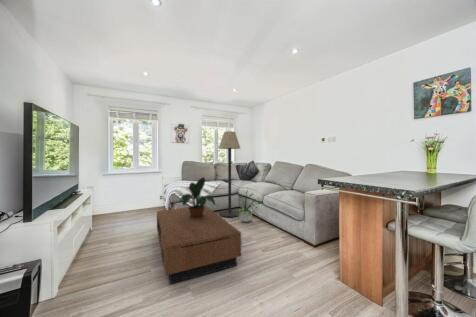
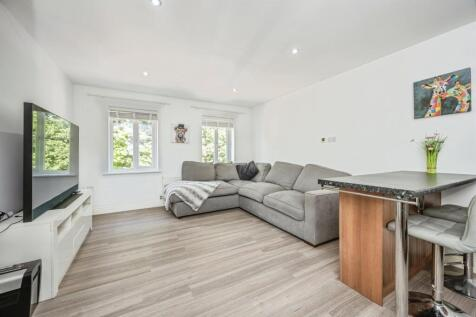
- potted plant [178,176,216,219]
- coffee table [156,205,242,285]
- potted plant [236,187,263,223]
- floor lamp [218,130,241,218]
